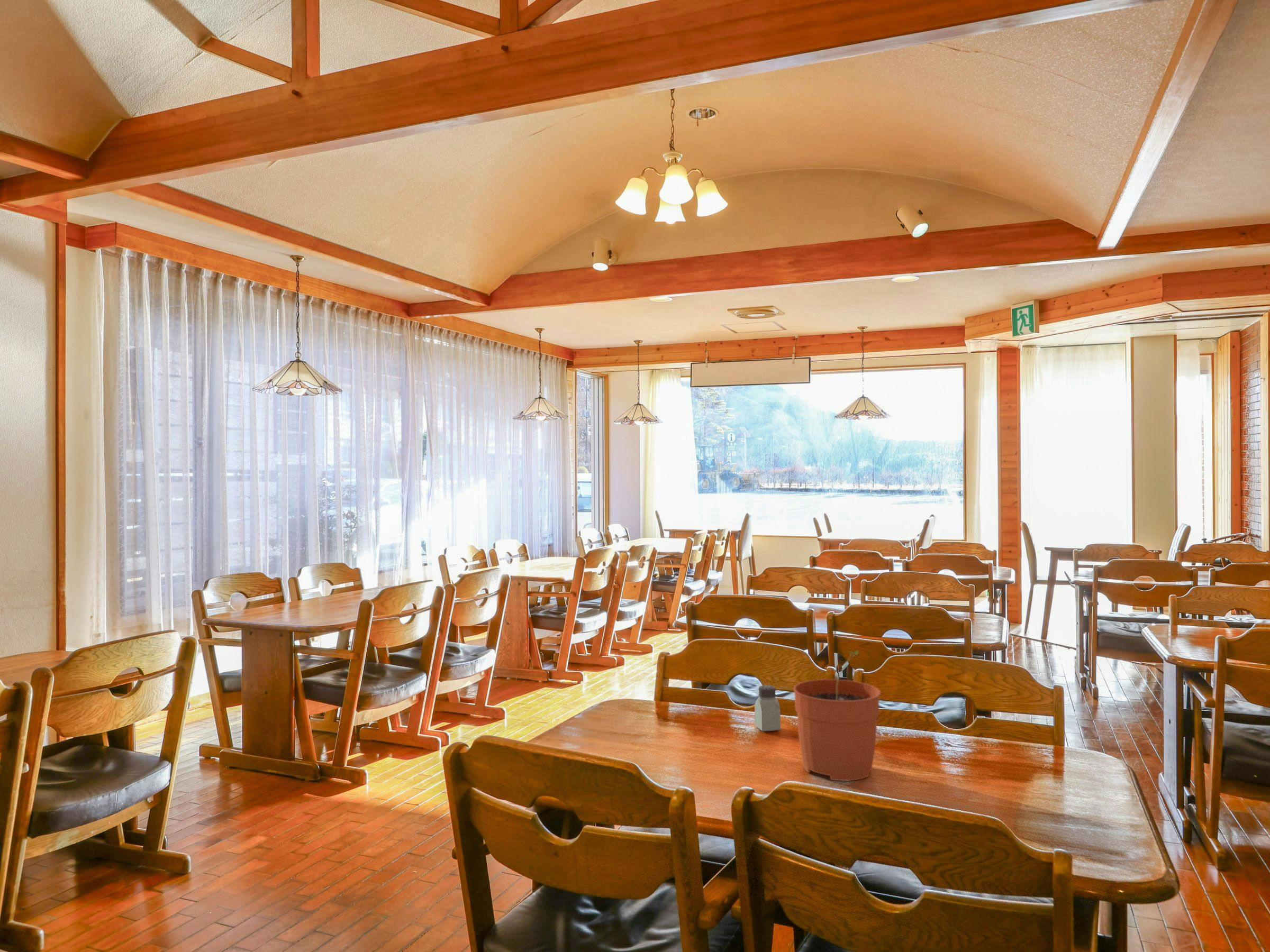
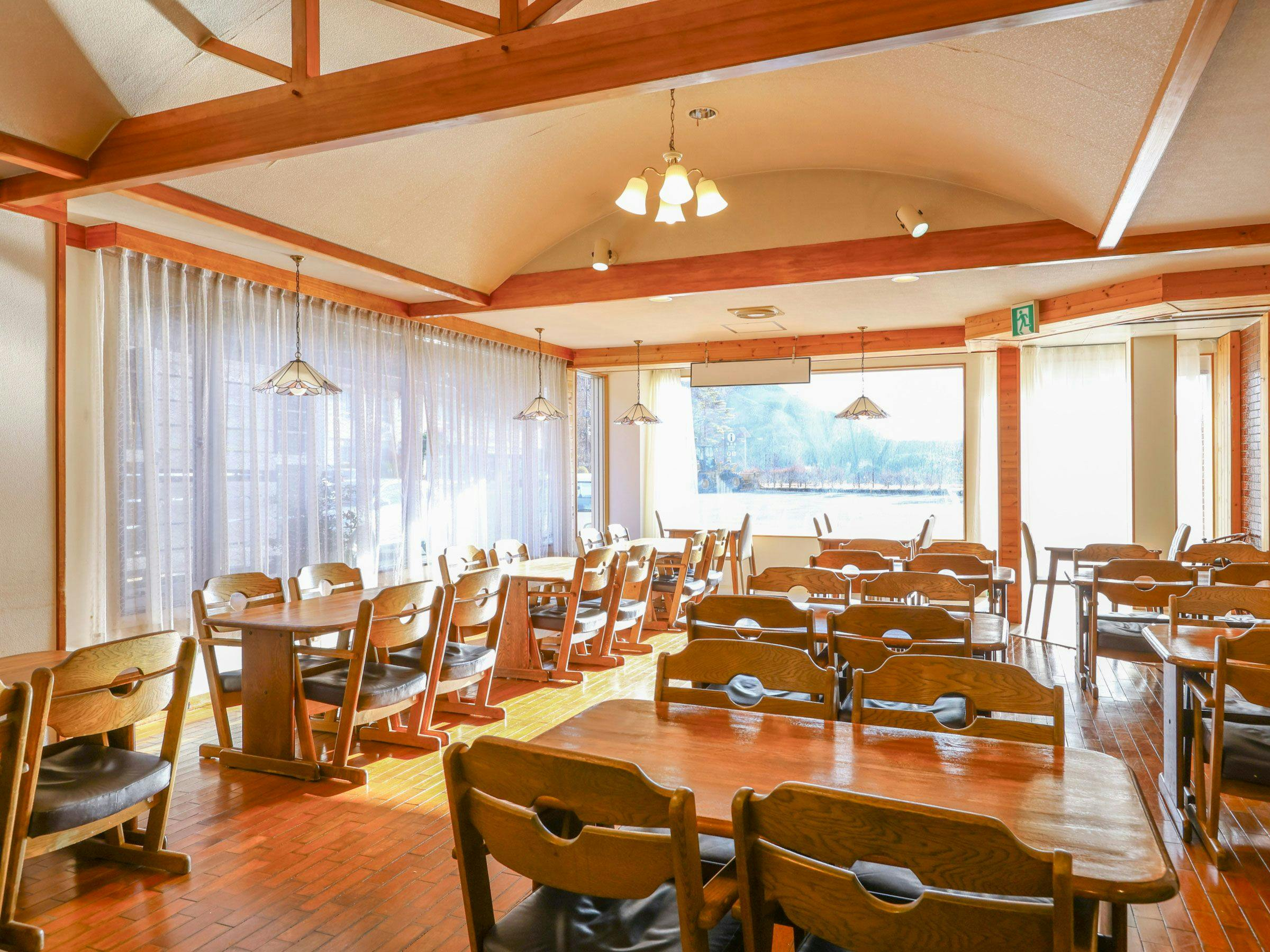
- saltshaker [754,685,781,732]
- plant pot [793,649,881,781]
